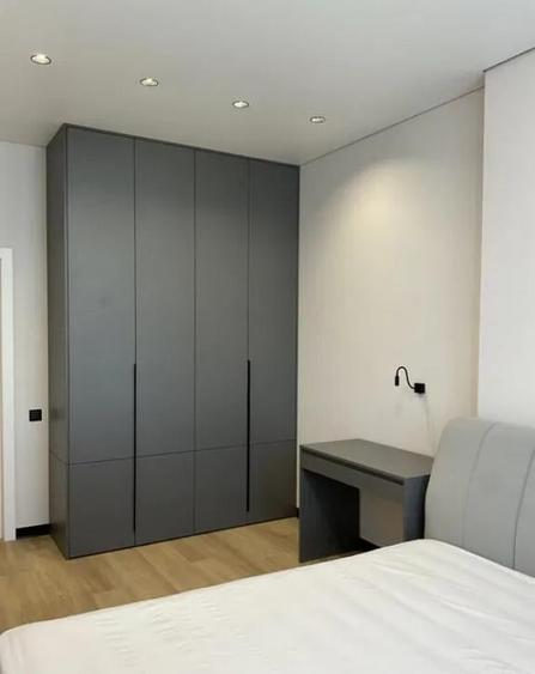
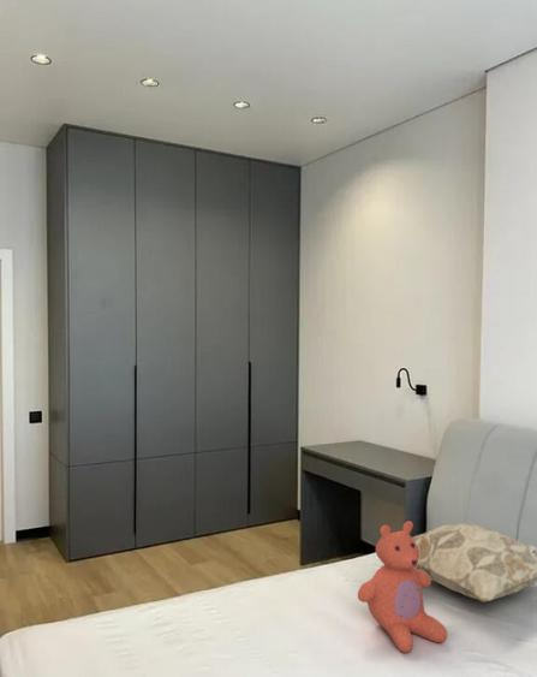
+ teddy bear [357,519,448,654]
+ decorative pillow [412,522,537,604]
